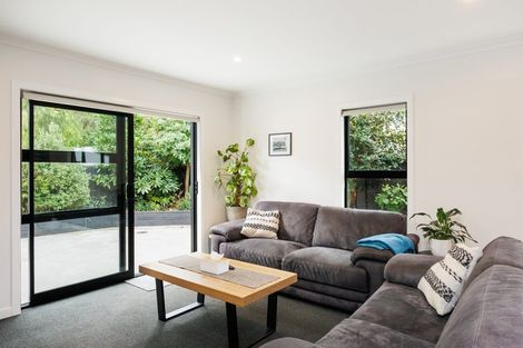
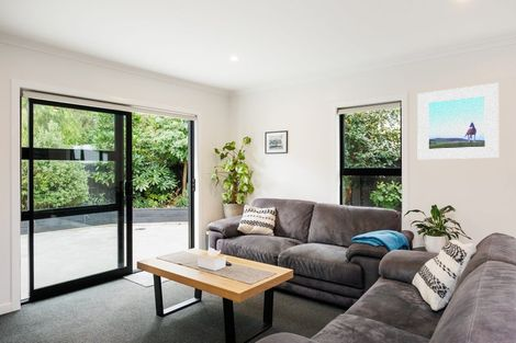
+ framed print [416,82,500,160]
